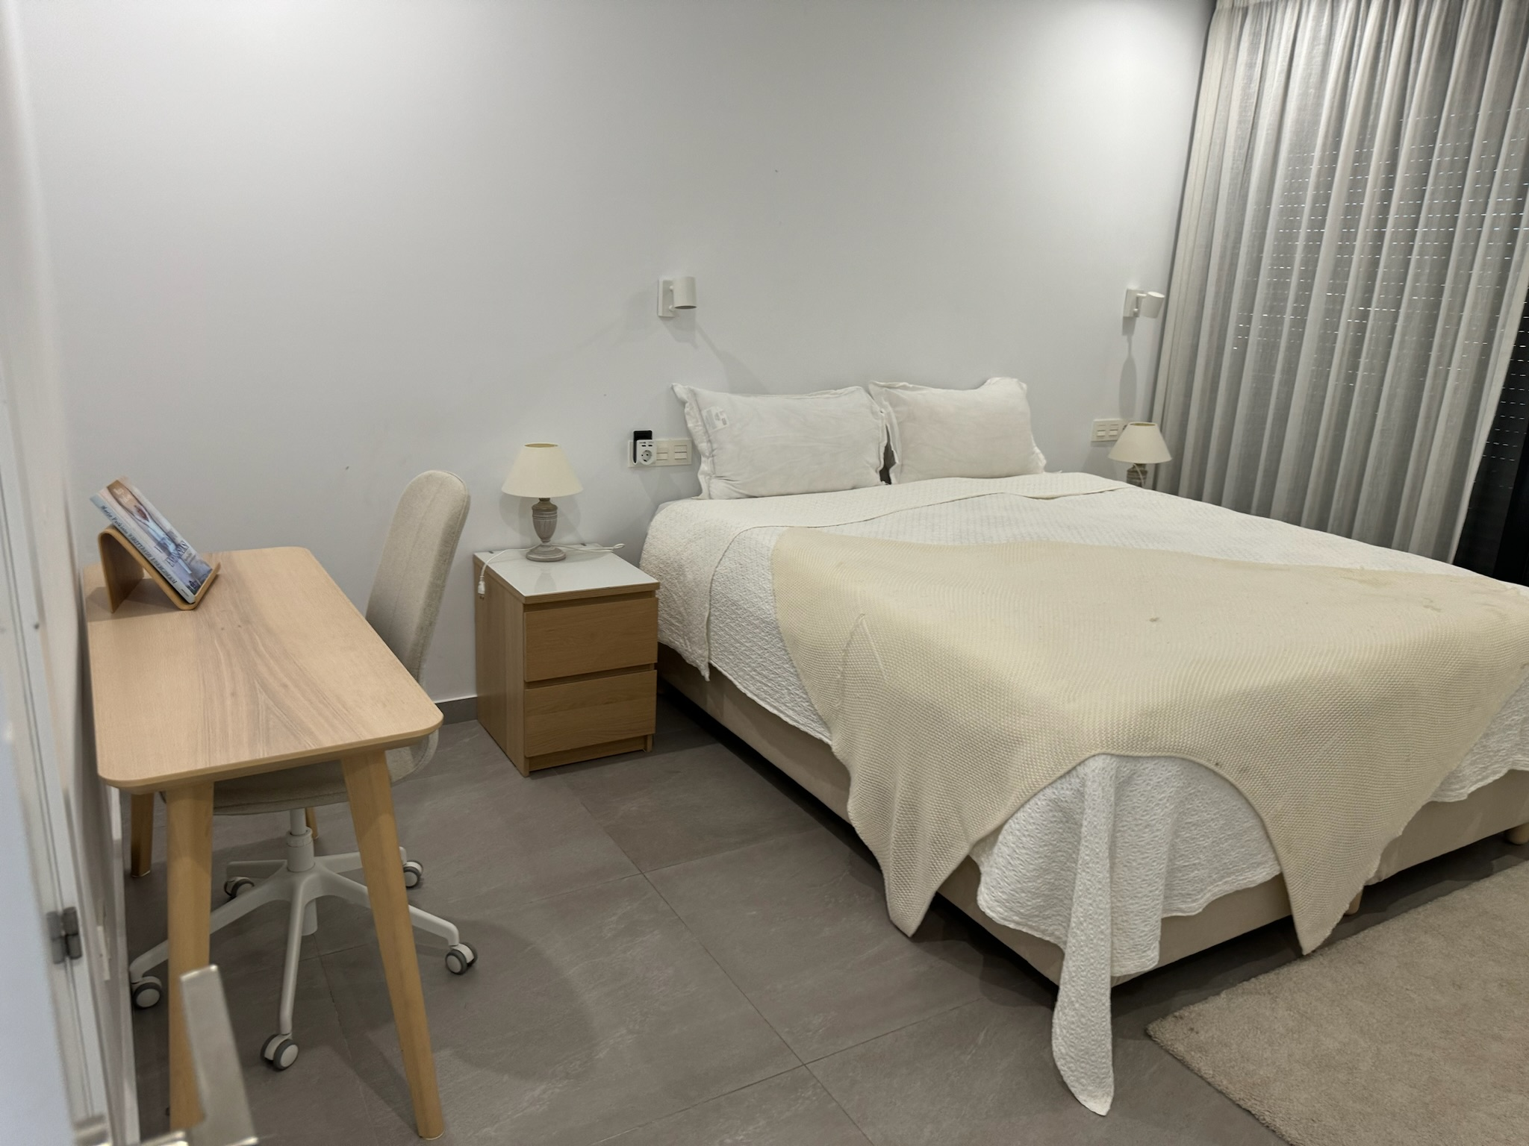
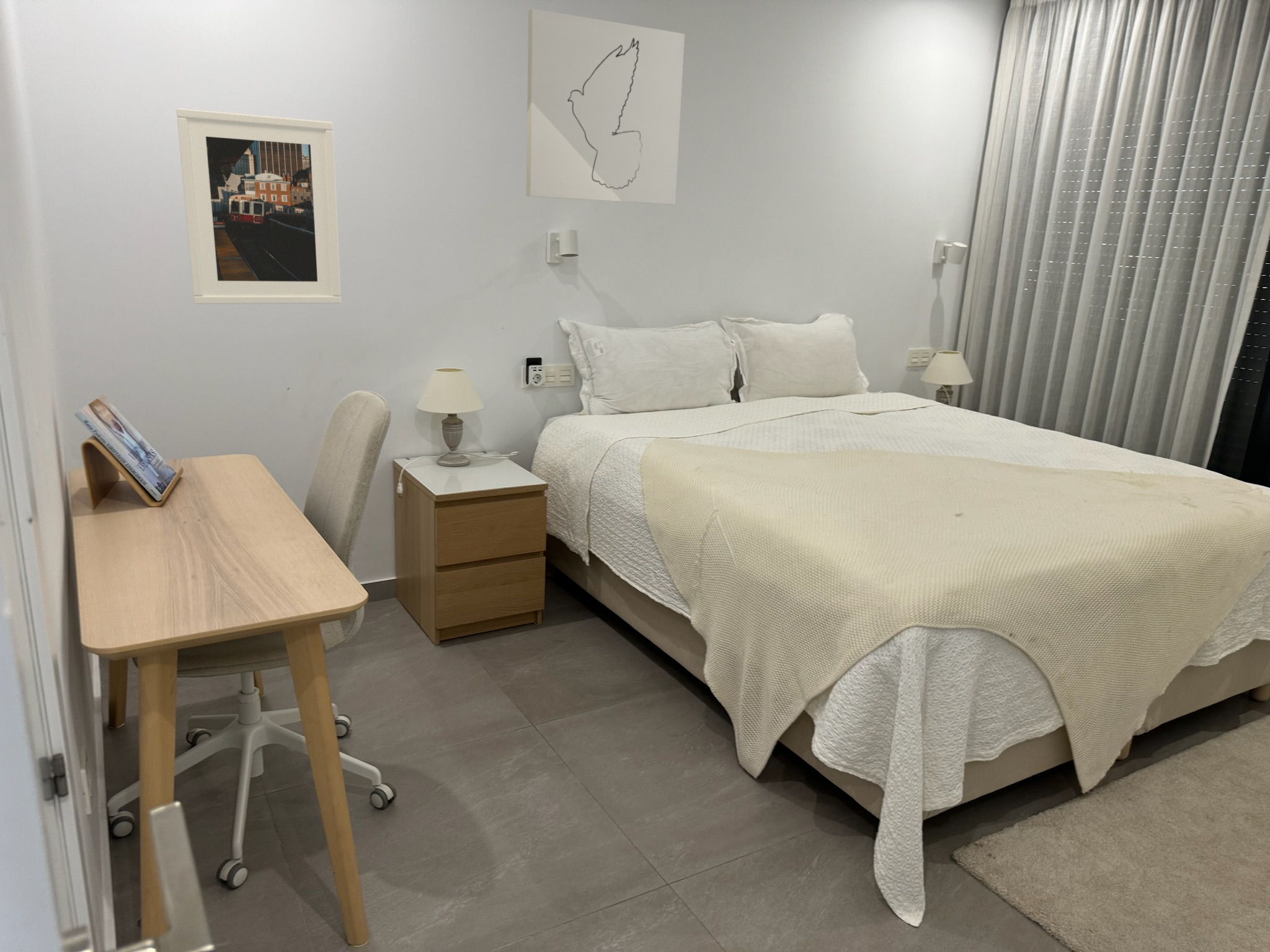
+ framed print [176,108,342,305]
+ wall art [526,8,685,205]
